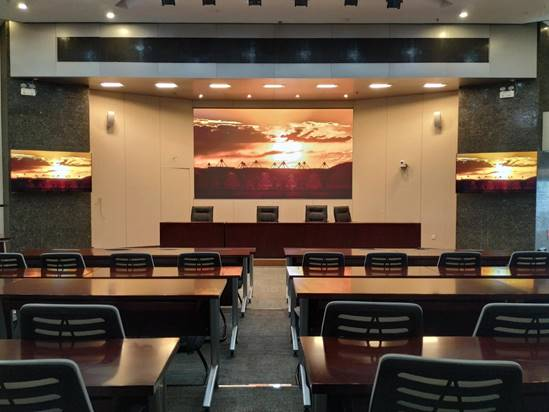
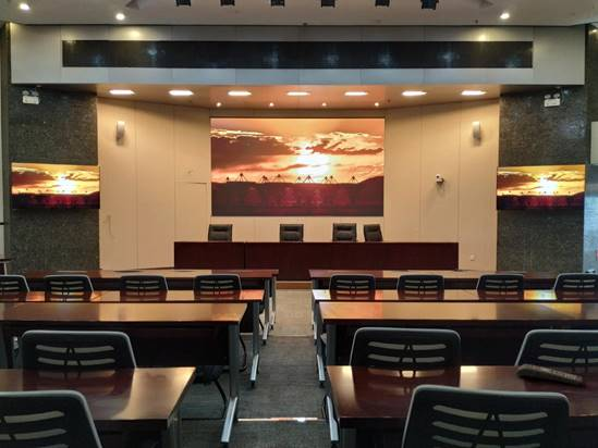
+ remote control [515,363,584,386]
